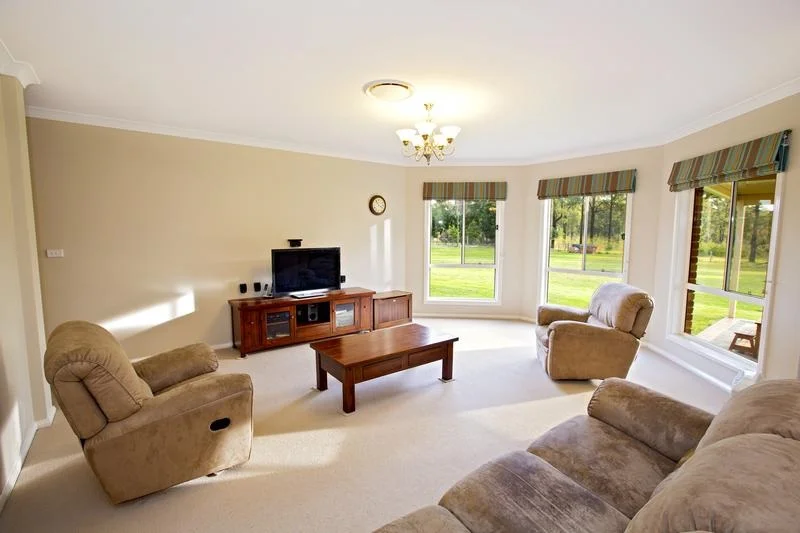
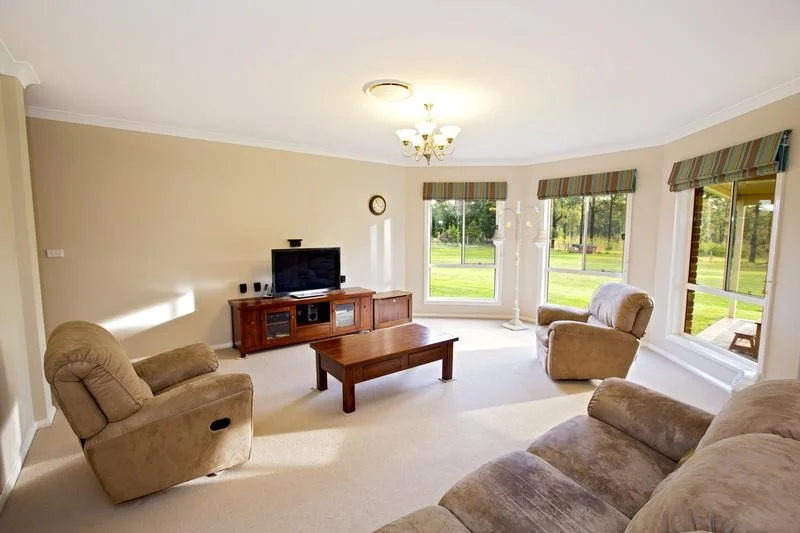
+ floor lamp [489,200,551,331]
